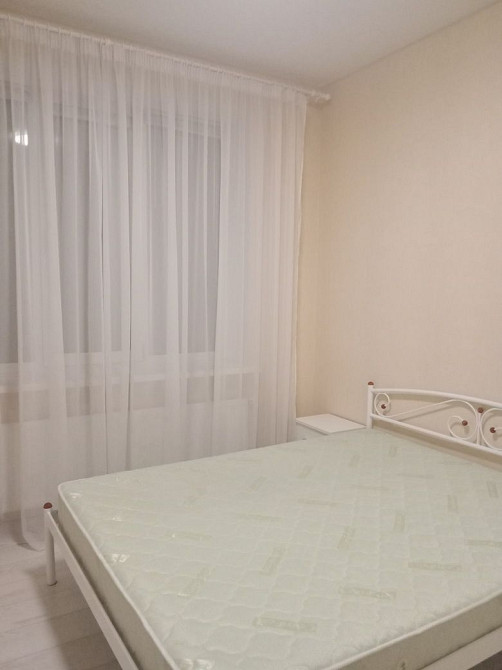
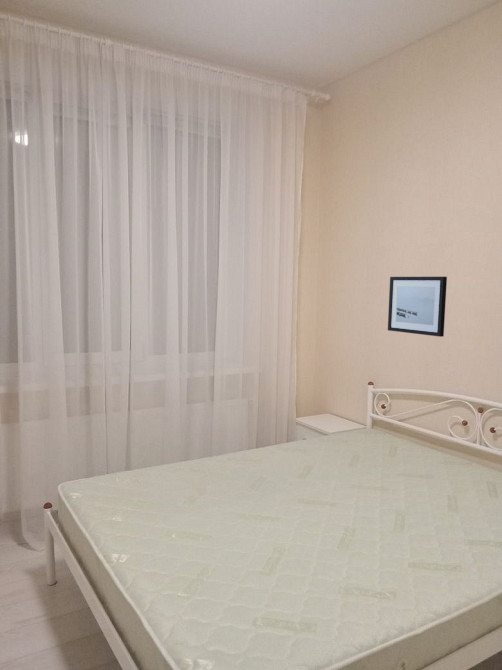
+ wall art [387,276,448,338]
